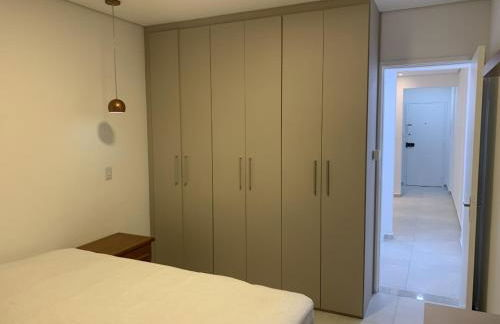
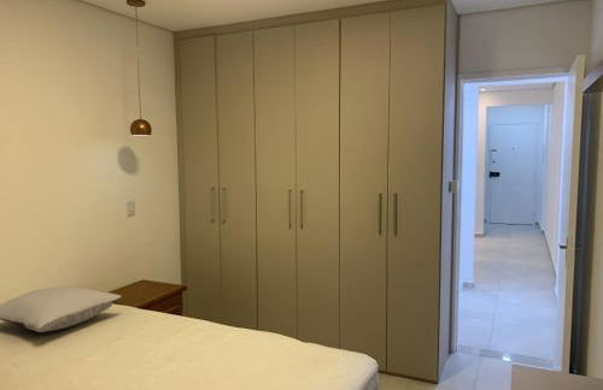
+ pillow [0,285,123,333]
